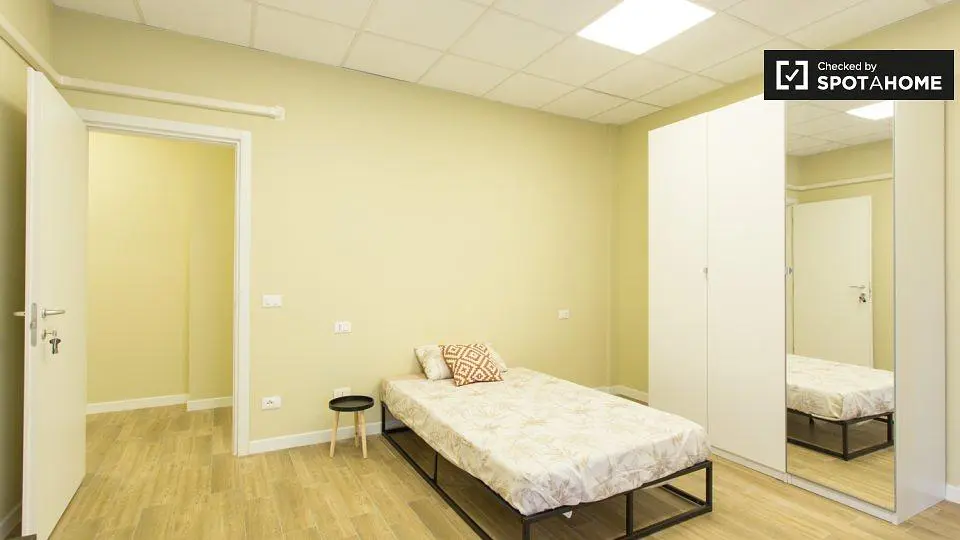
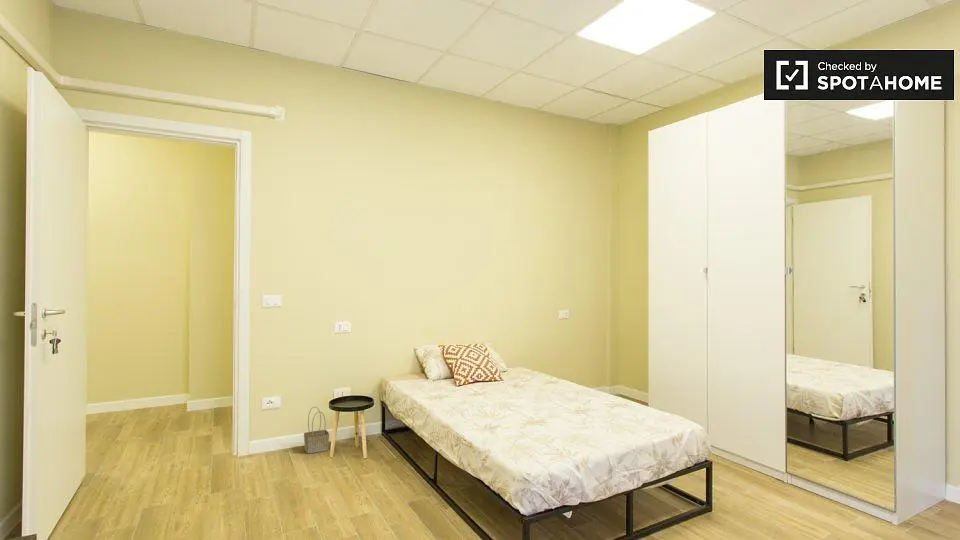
+ basket [303,406,330,455]
